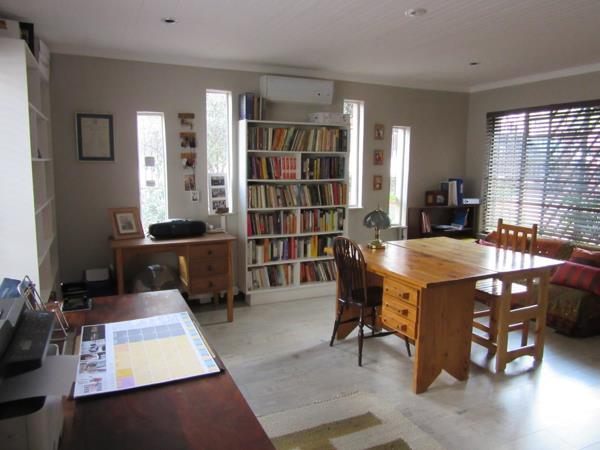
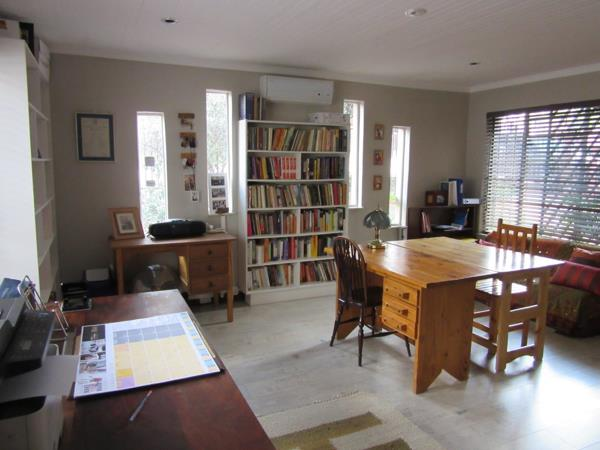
+ pen [128,390,153,422]
